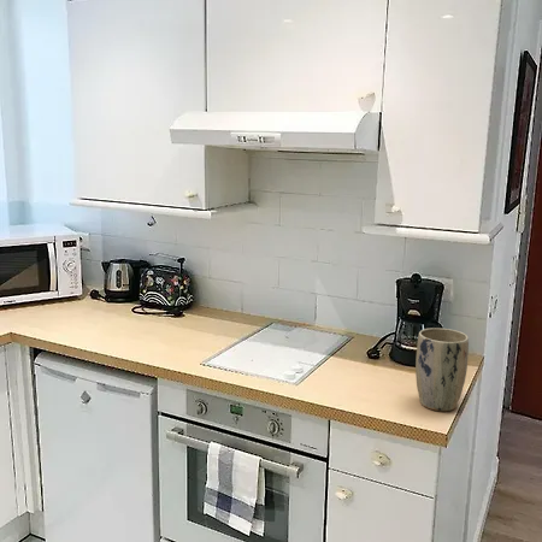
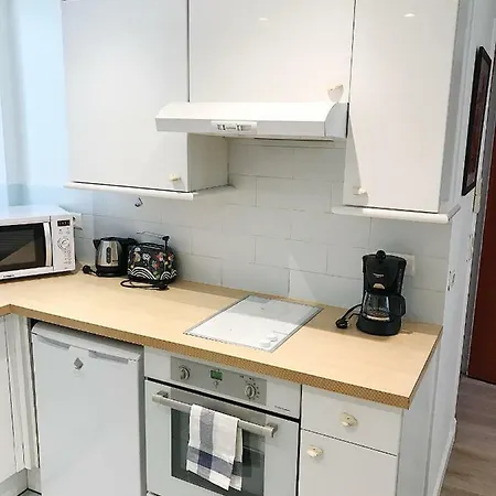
- plant pot [414,328,470,412]
